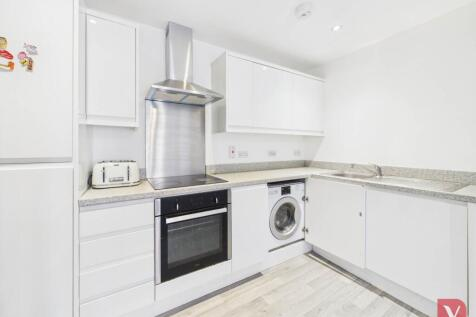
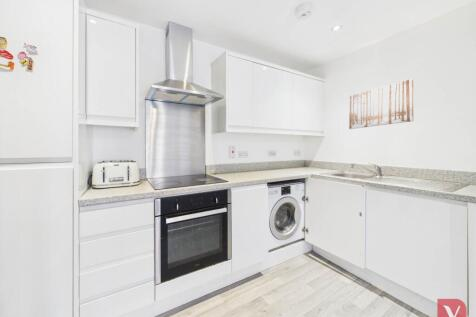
+ wall art [348,78,414,130]
